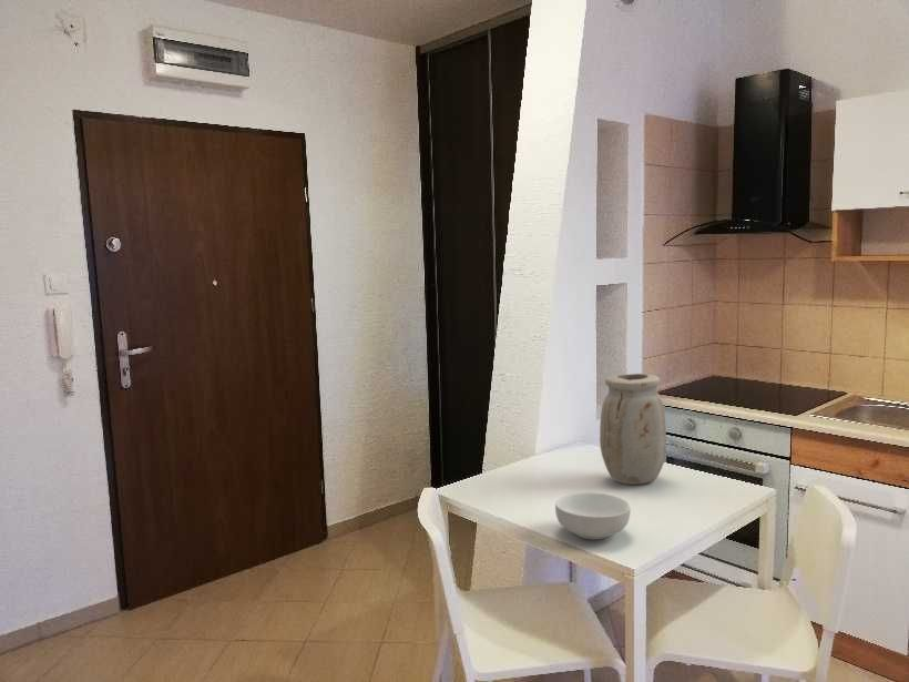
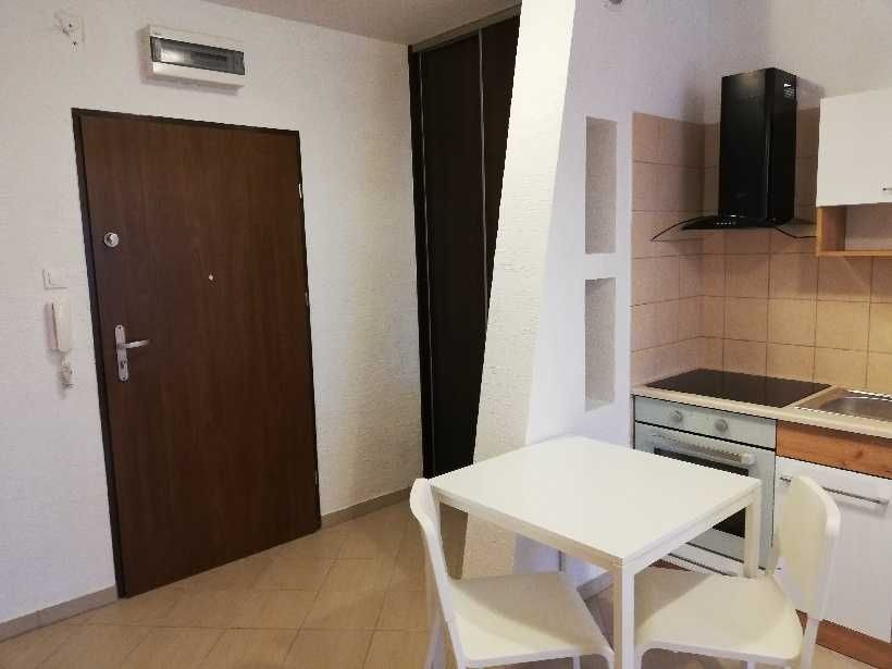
- vase [599,373,667,485]
- cereal bowl [554,491,632,541]
